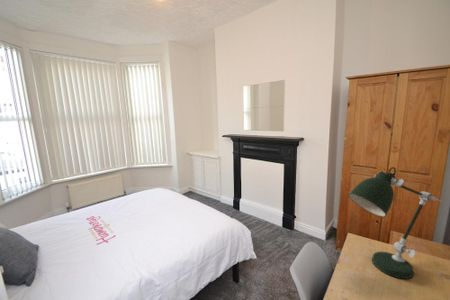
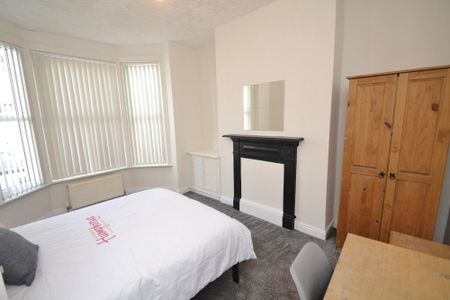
- desk lamp [347,166,444,280]
